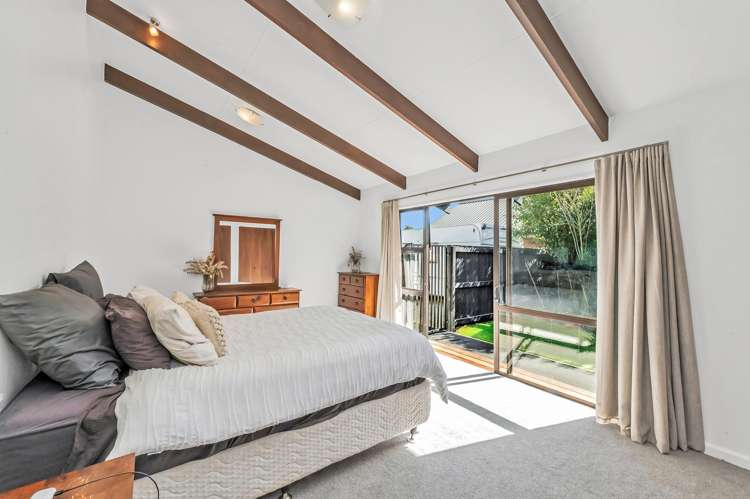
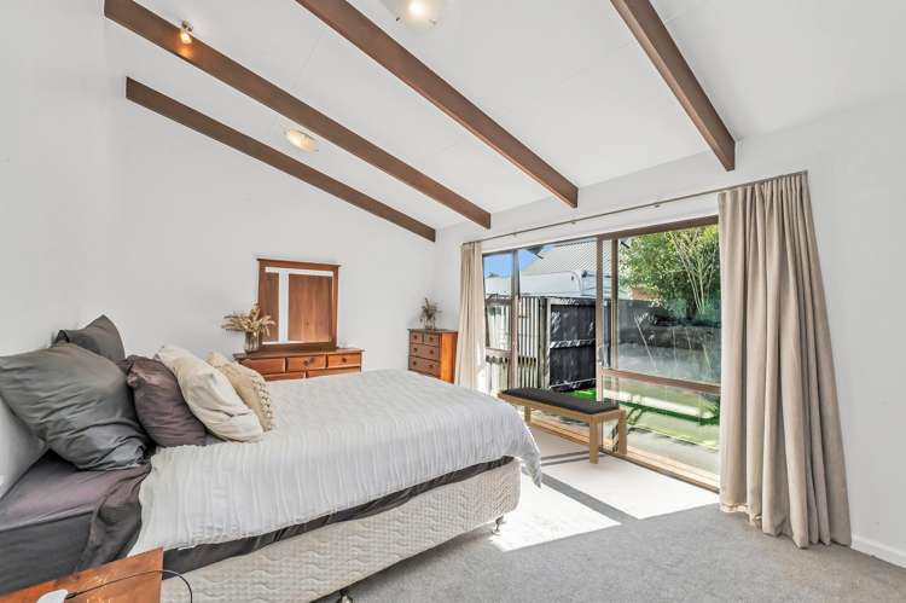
+ bench [496,385,628,465]
